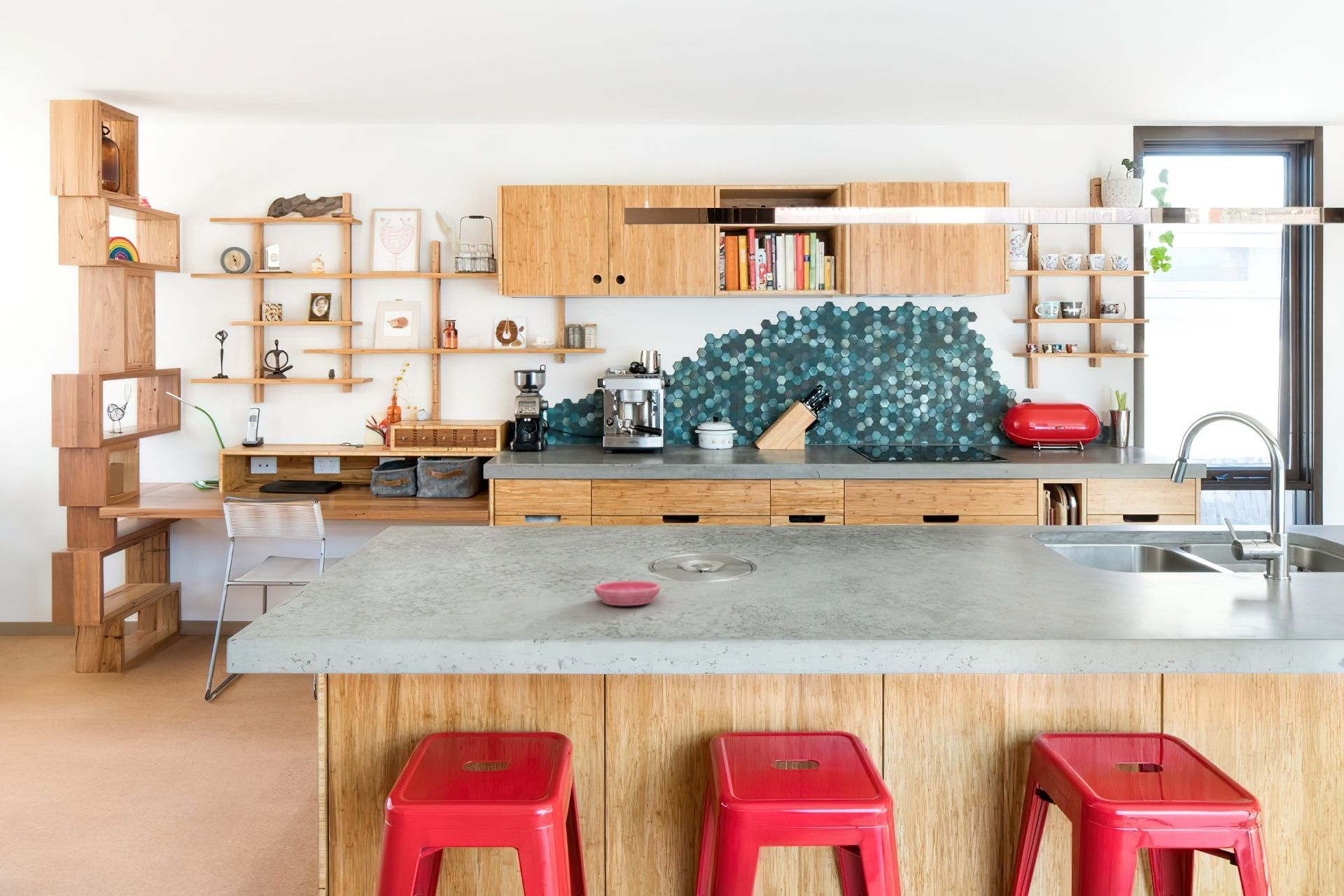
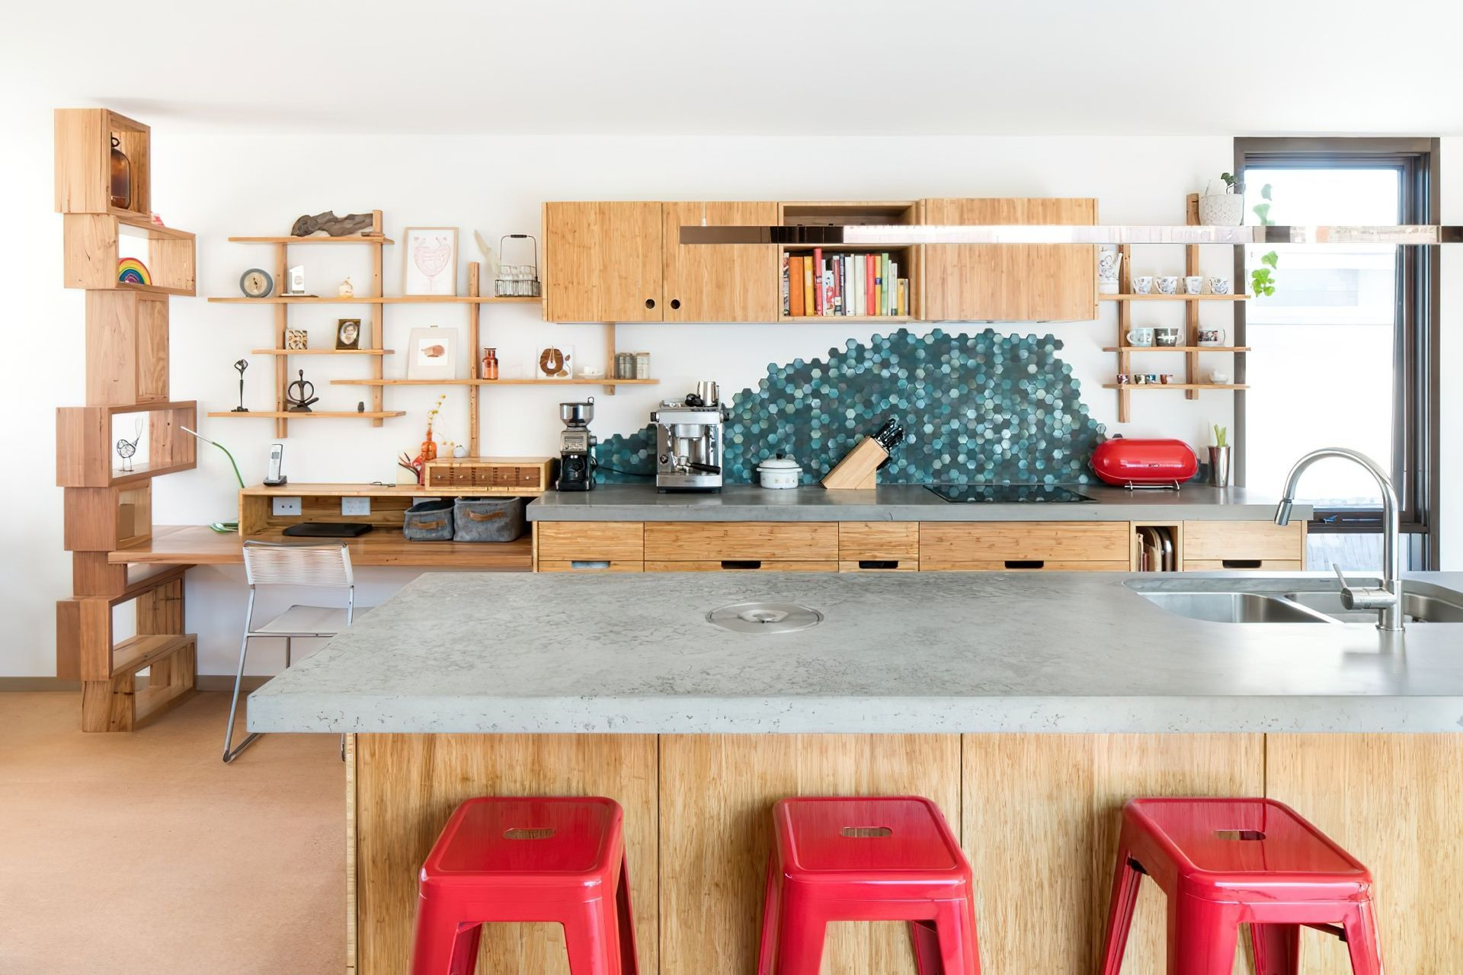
- saucer [594,580,661,606]
